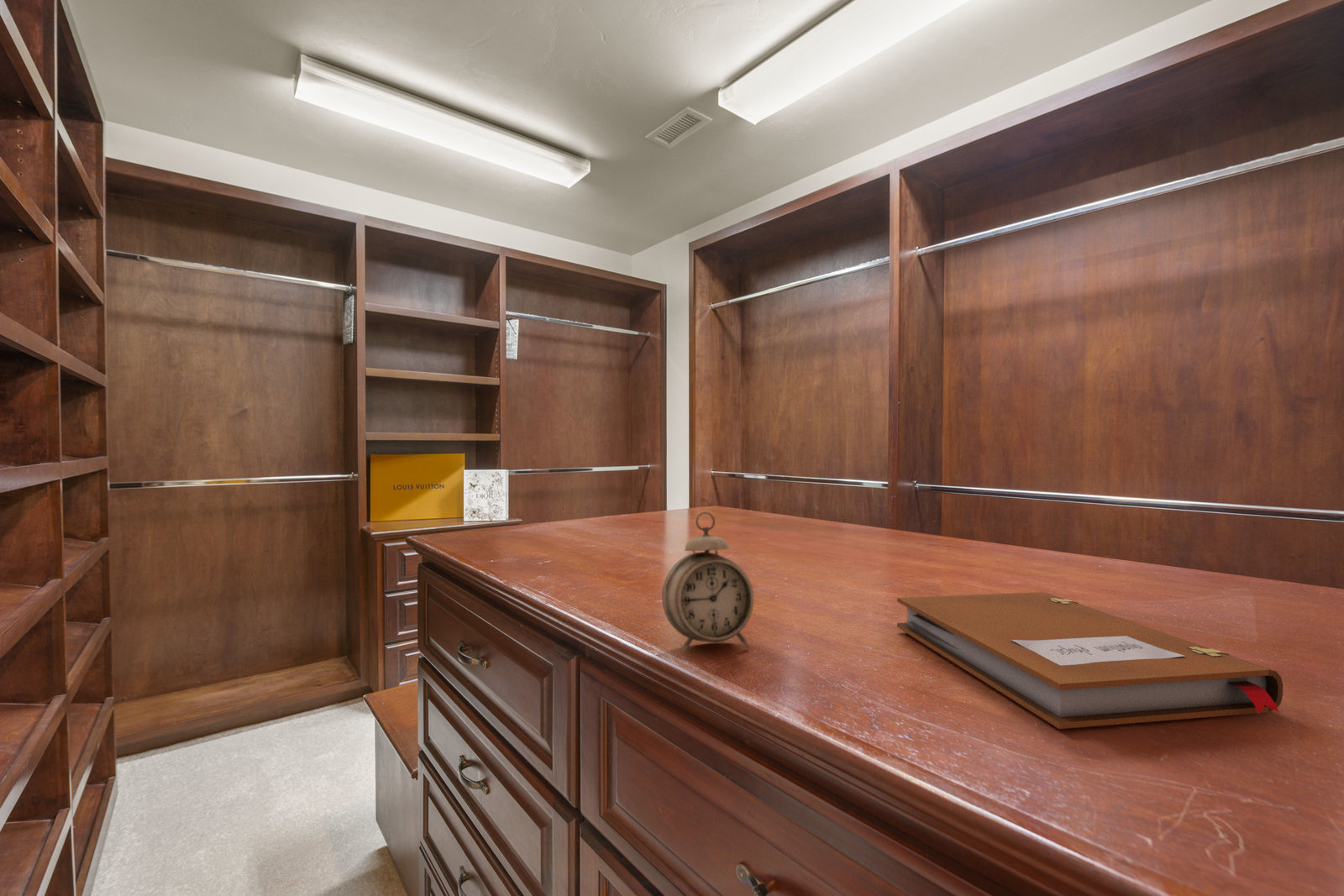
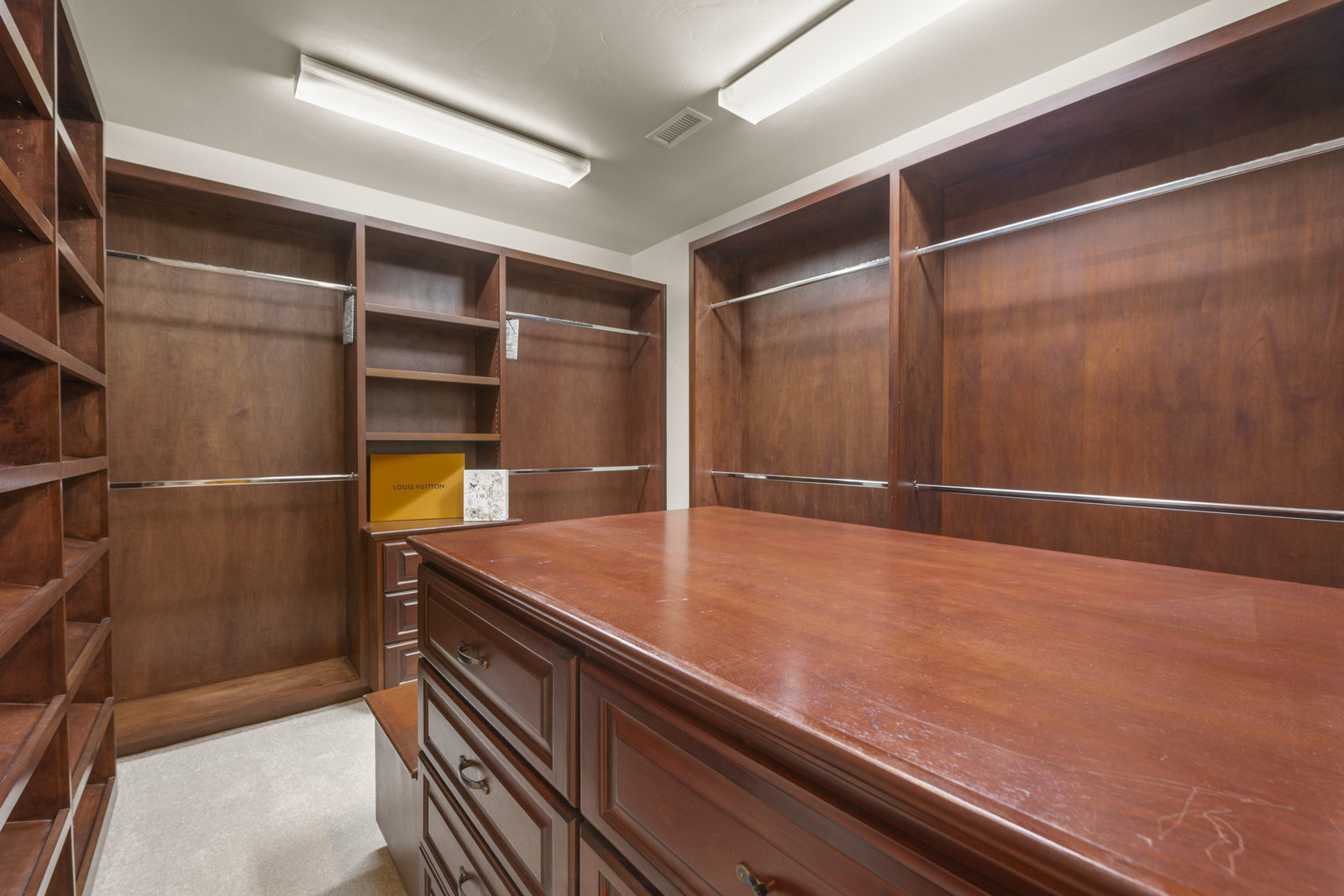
- notebook [896,591,1284,730]
- alarm clock [661,511,754,655]
